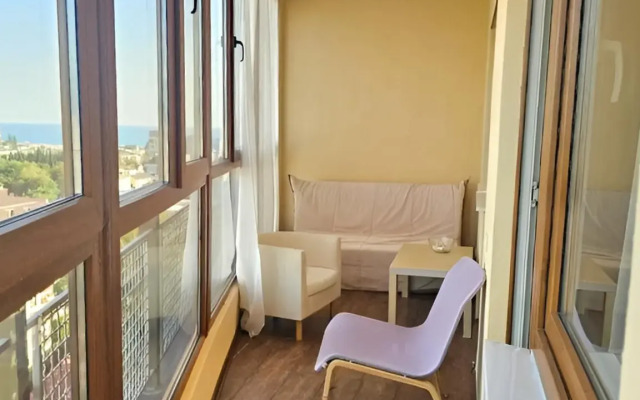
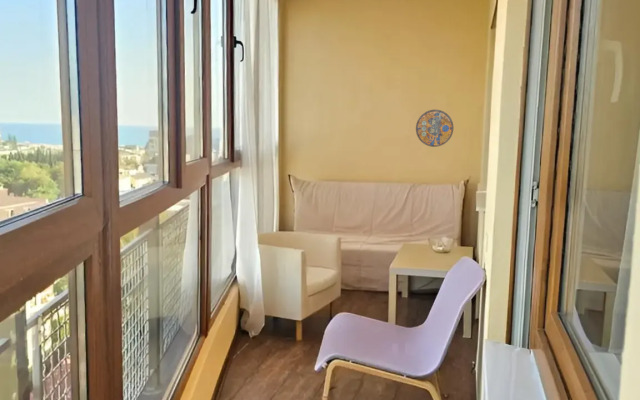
+ manhole cover [415,109,454,148]
